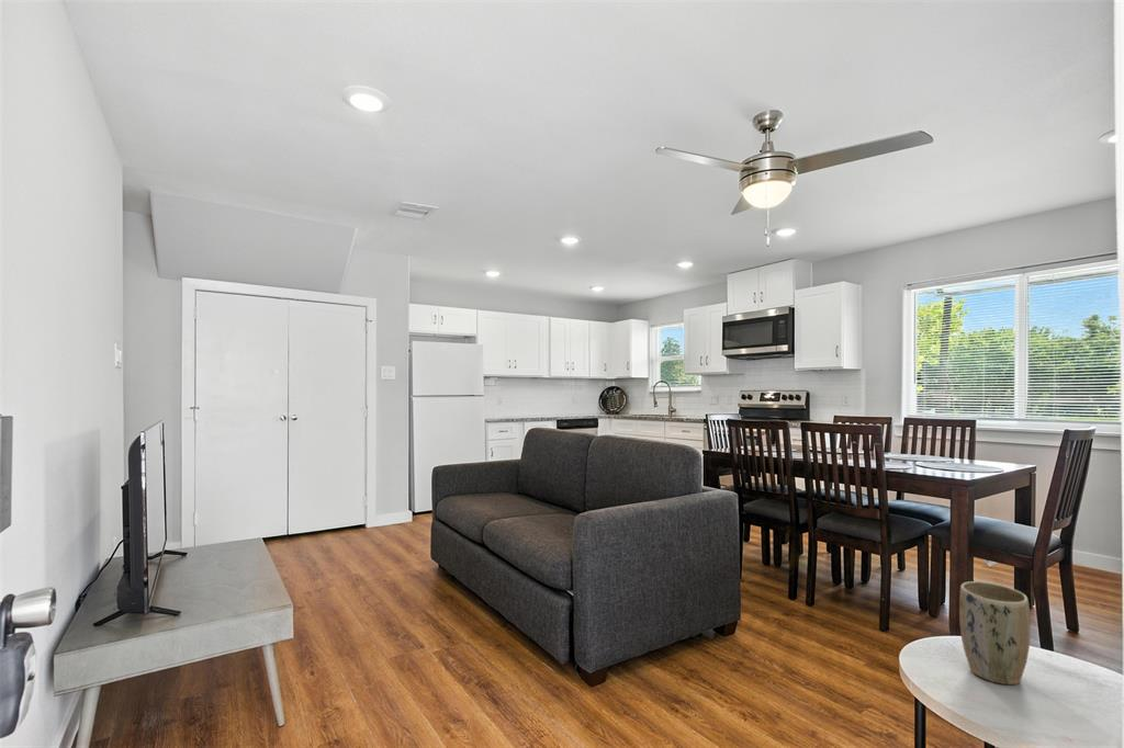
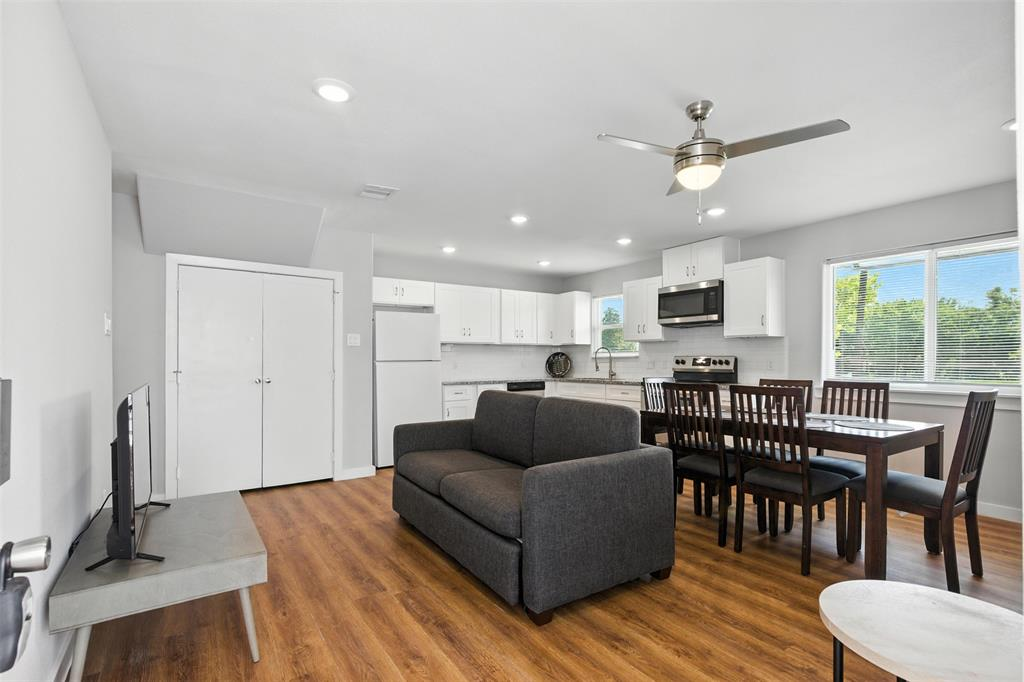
- plant pot [958,580,1032,685]
